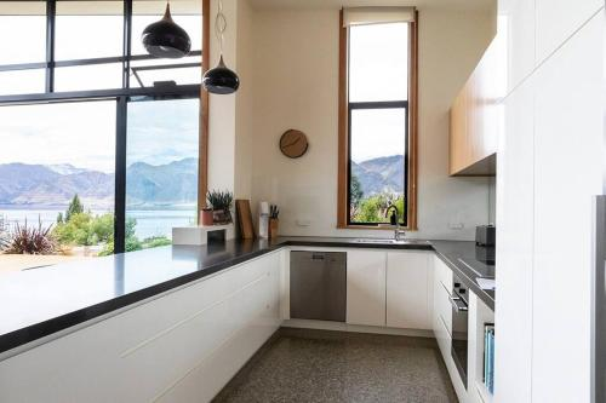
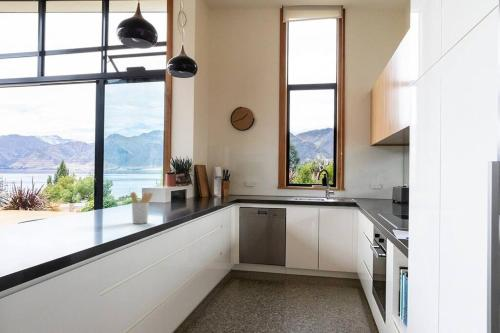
+ utensil holder [129,191,154,225]
